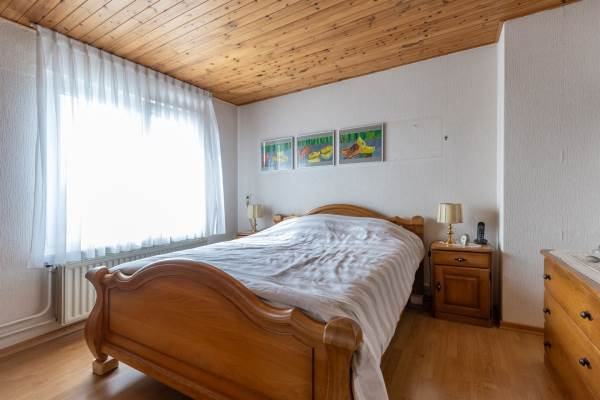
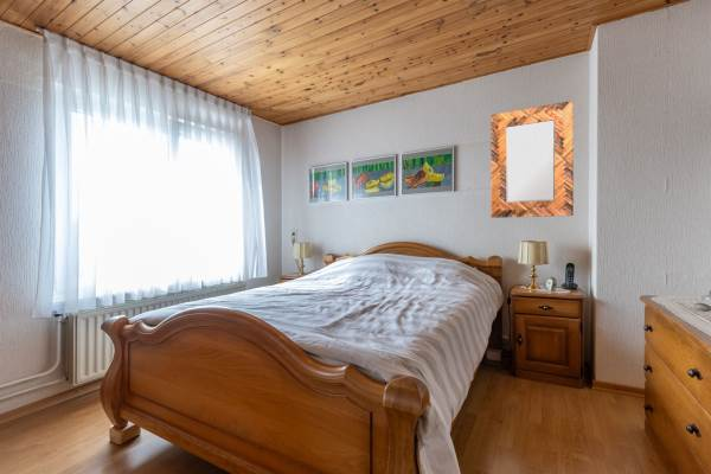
+ home mirror [489,100,575,219]
